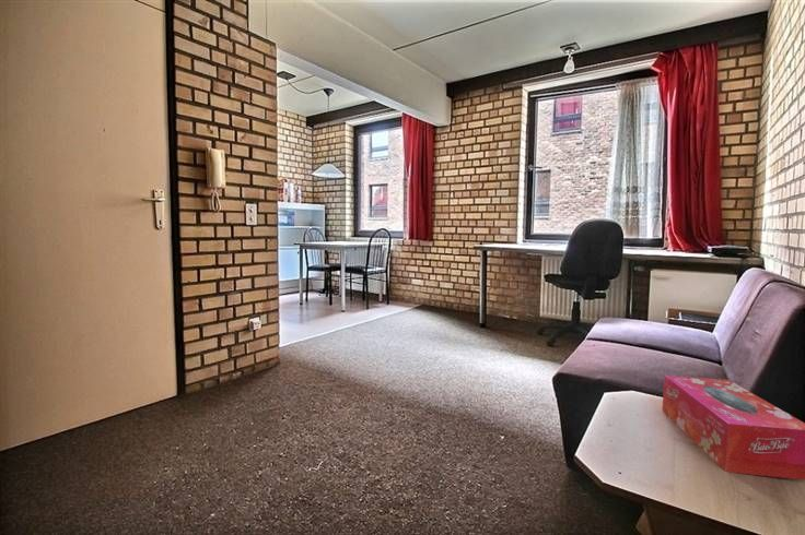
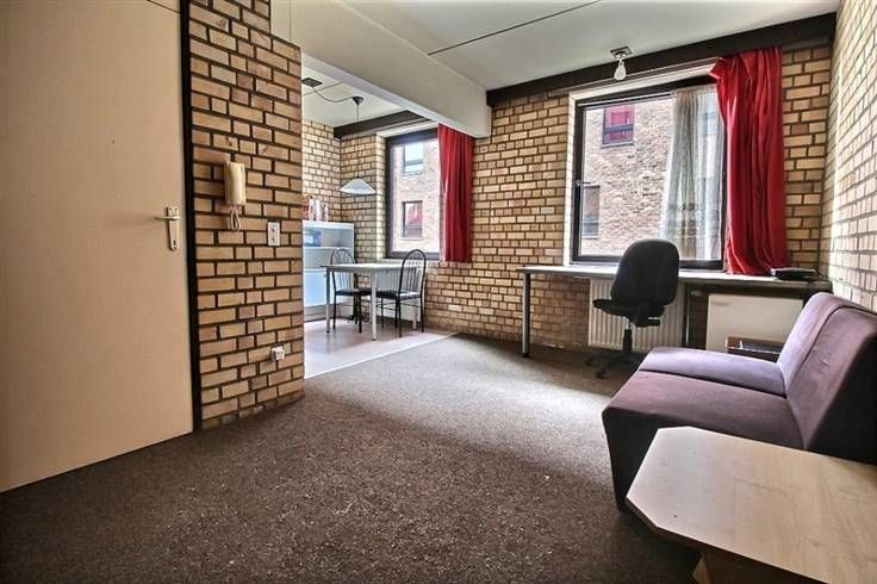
- tissue box [662,374,805,482]
